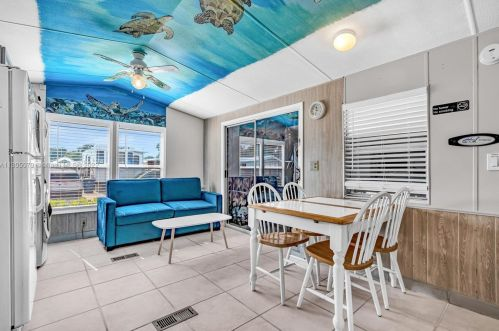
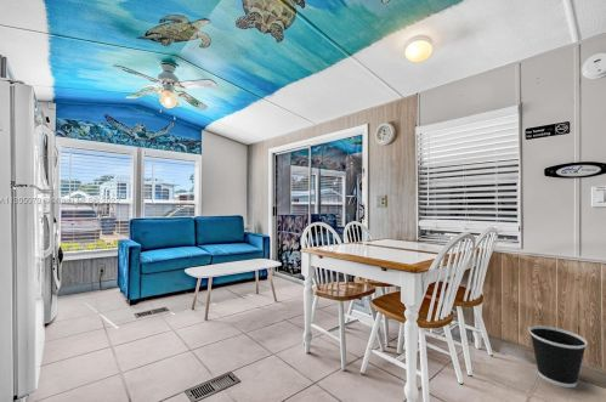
+ wastebasket [528,324,589,389]
